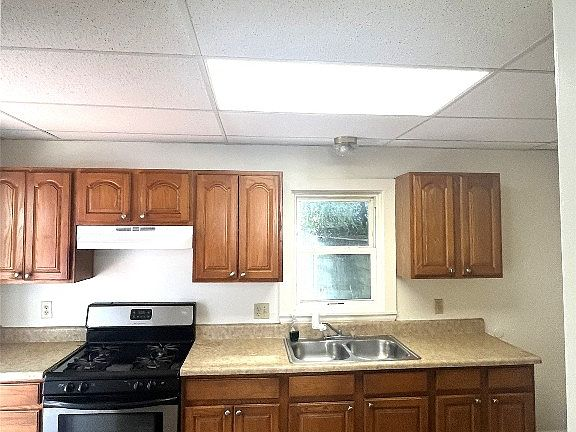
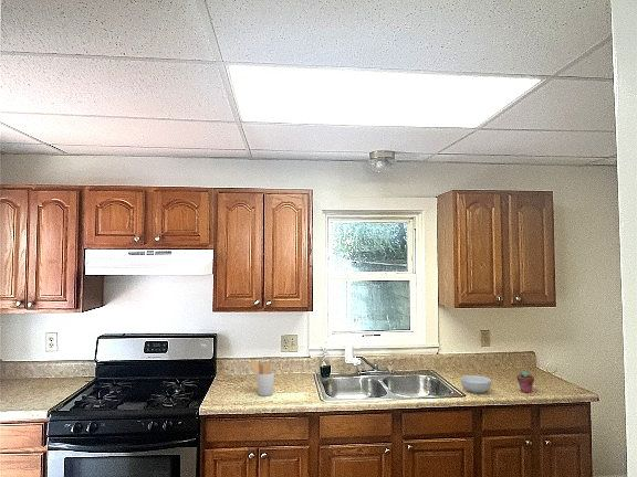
+ potted succulent [515,370,535,394]
+ cereal bowl [460,374,492,394]
+ utensil holder [248,360,275,398]
